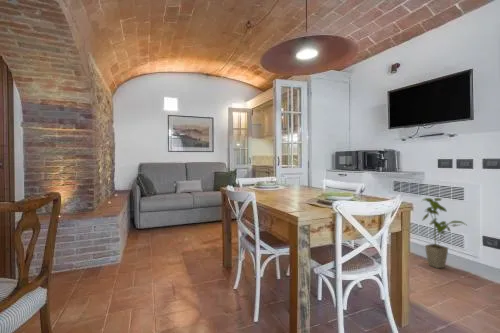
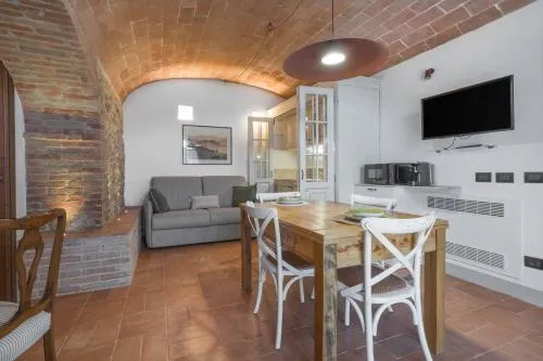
- house plant [421,197,469,269]
